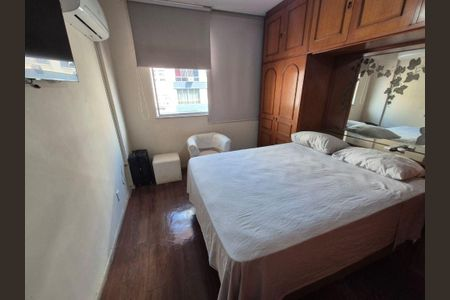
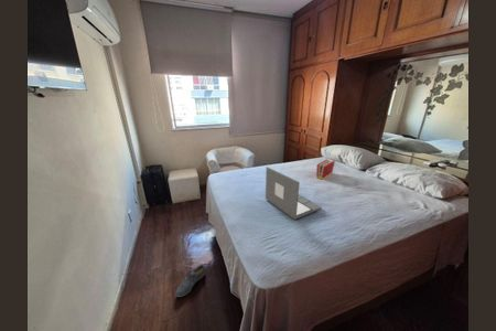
+ laptop [265,166,323,221]
+ shoe [174,263,206,298]
+ book [315,159,336,180]
